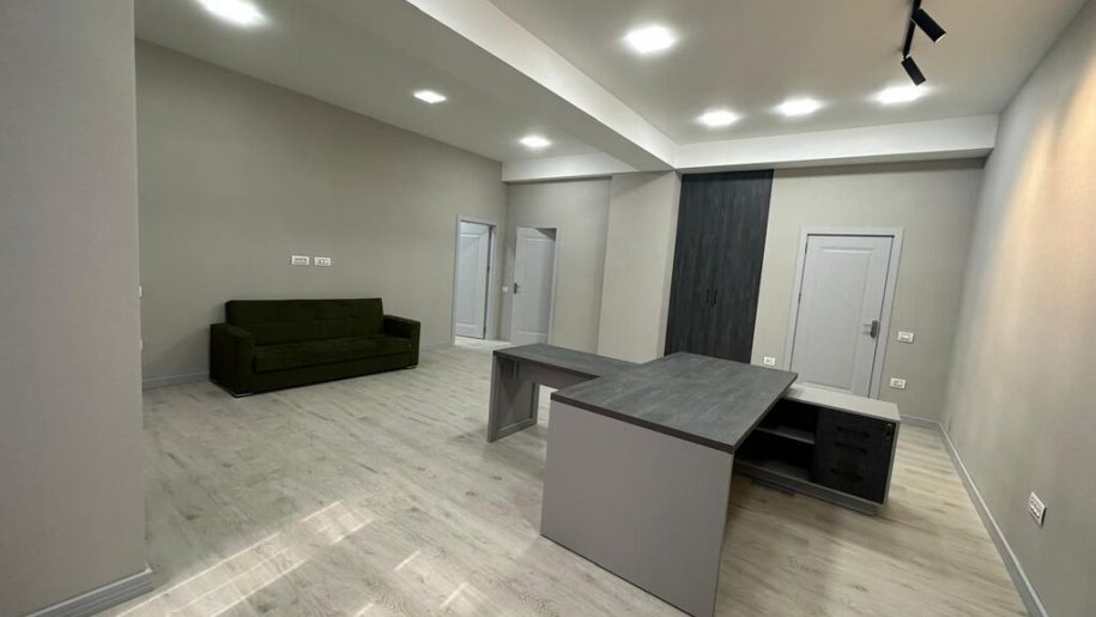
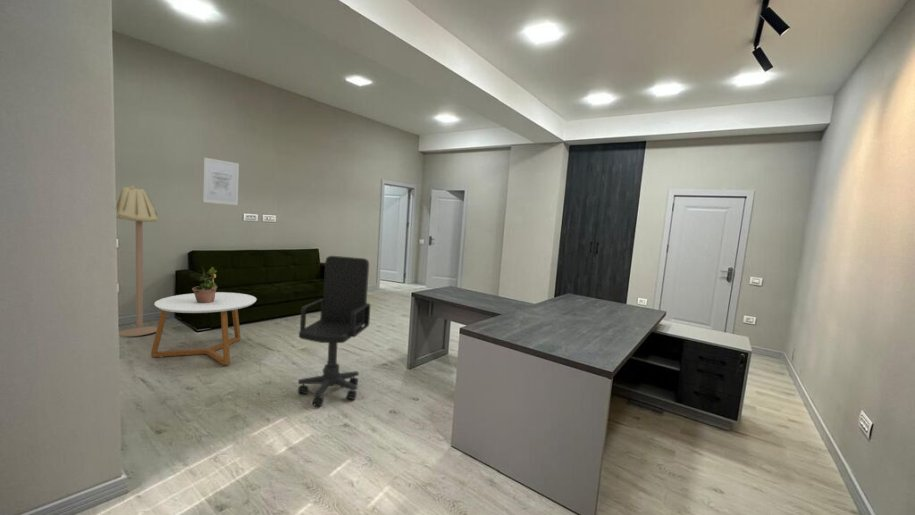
+ office chair [297,255,371,407]
+ potted plant [191,266,218,303]
+ coffee table [150,291,258,366]
+ floor lamp [116,185,159,337]
+ wall art [202,157,240,206]
